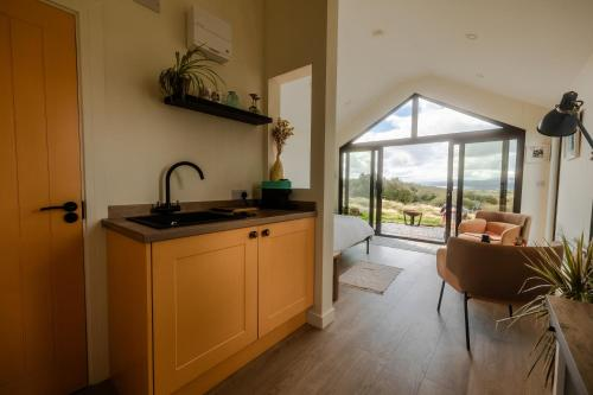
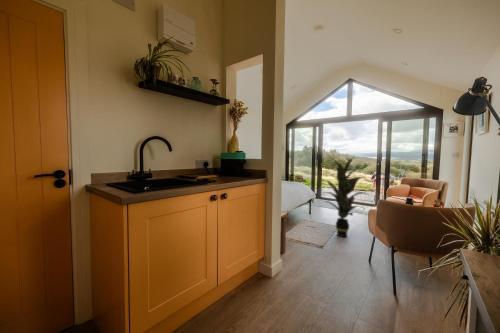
+ indoor plant [322,155,371,238]
